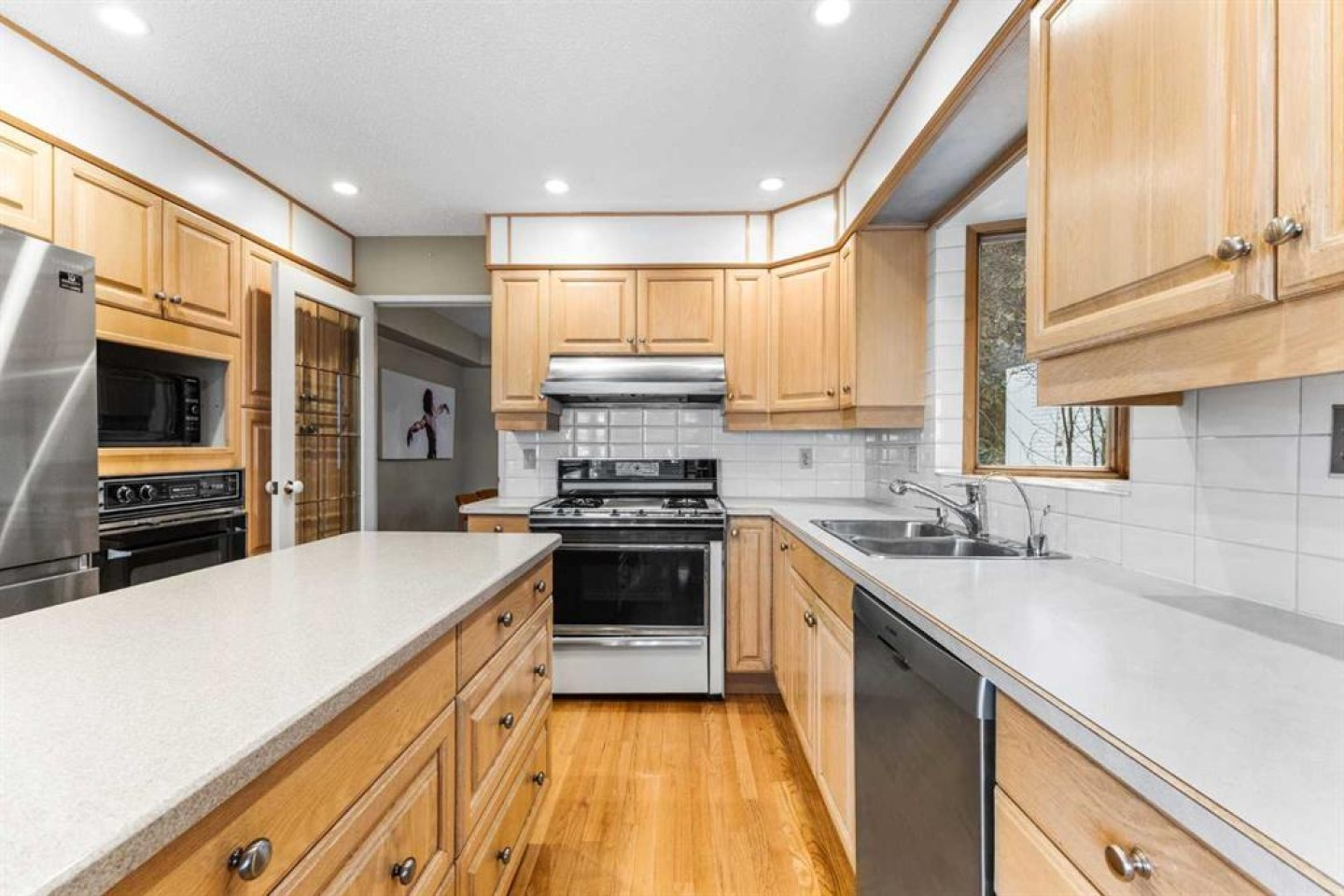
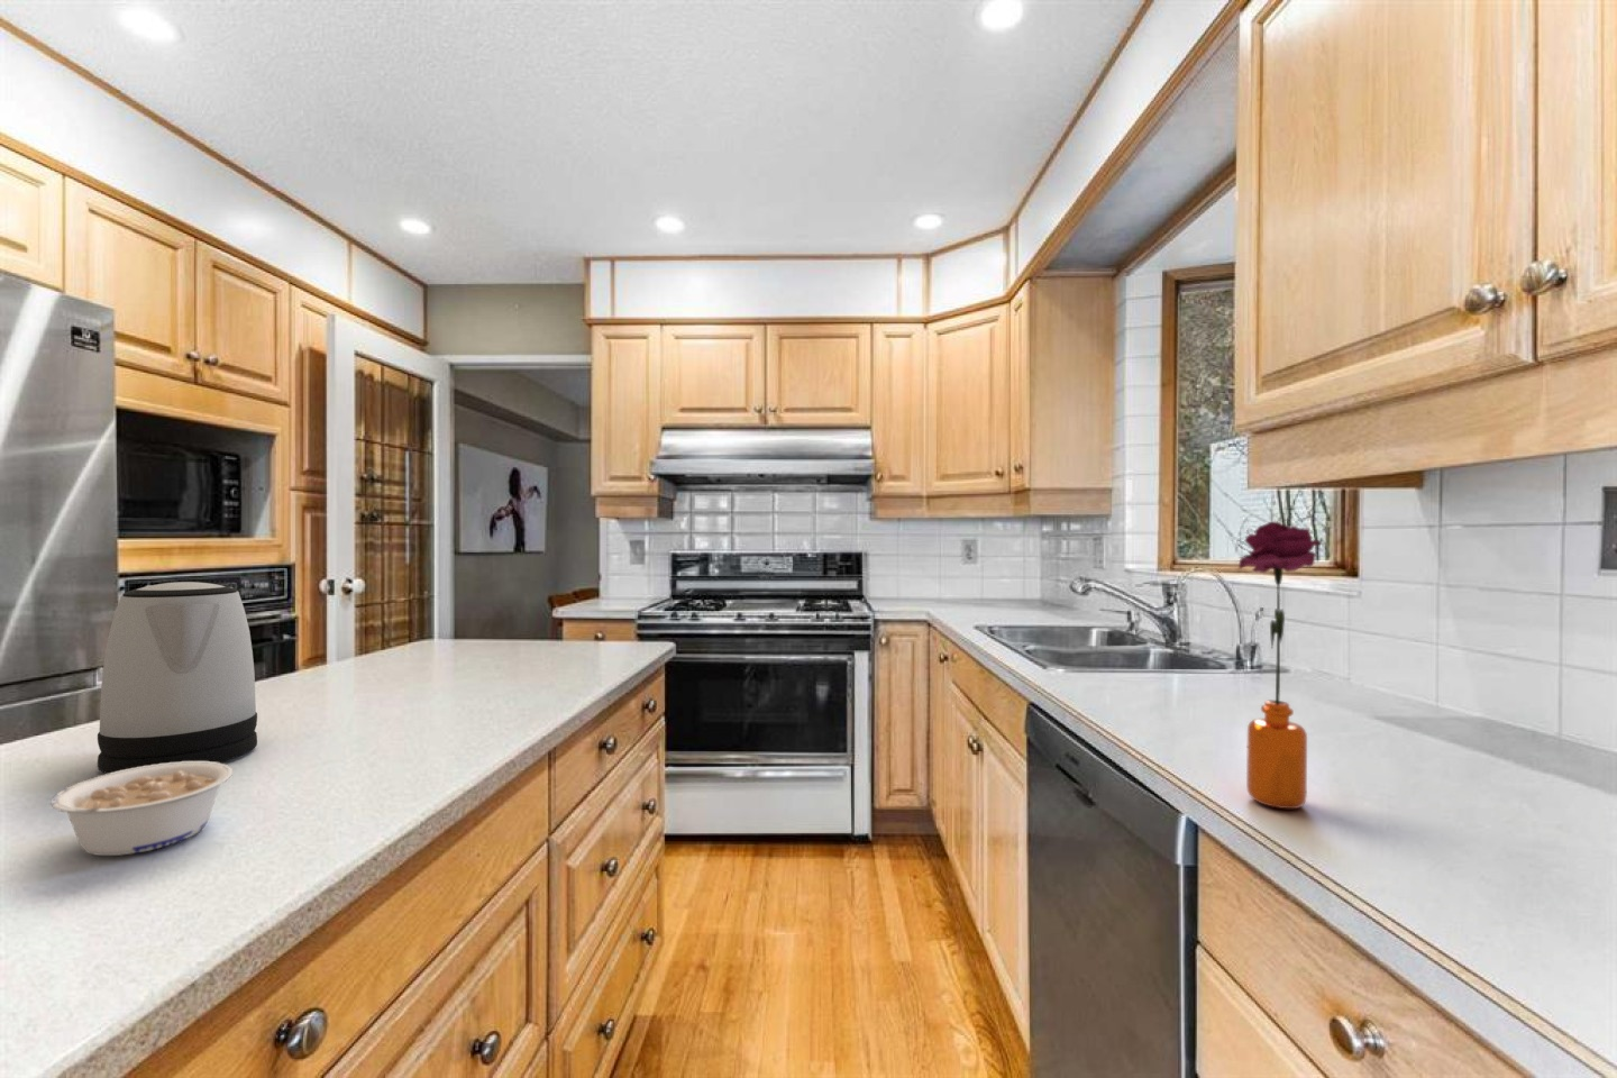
+ legume [49,762,233,857]
+ flower [1238,520,1322,810]
+ kettle [96,581,259,774]
